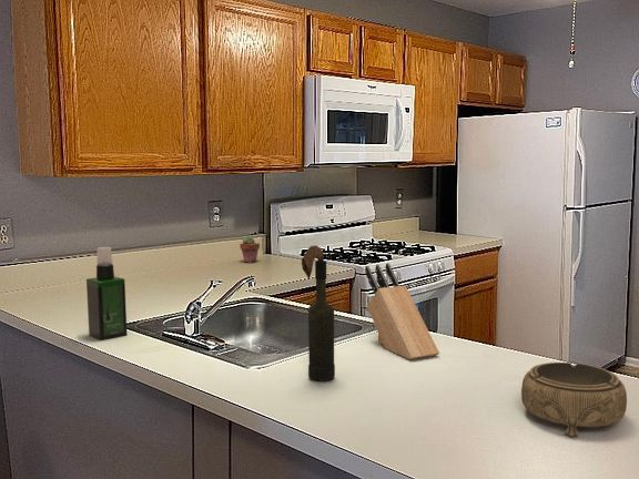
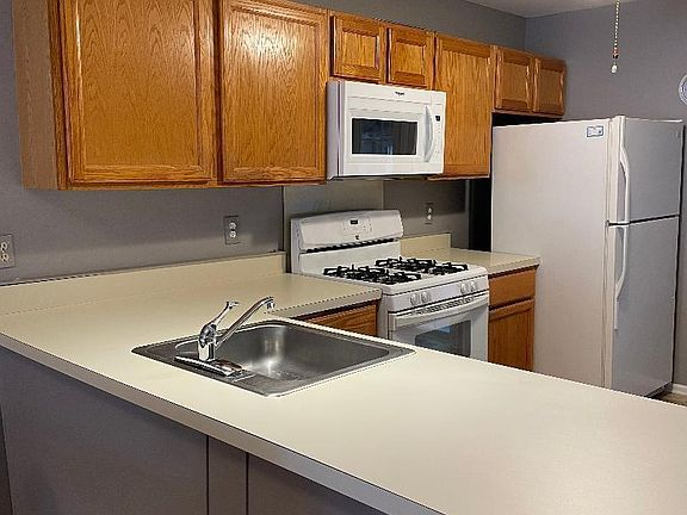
- decorative bowl [520,361,628,438]
- potted succulent [239,235,261,264]
- wine bottle [301,245,336,383]
- spray bottle [85,246,129,342]
- knife block [364,262,440,360]
